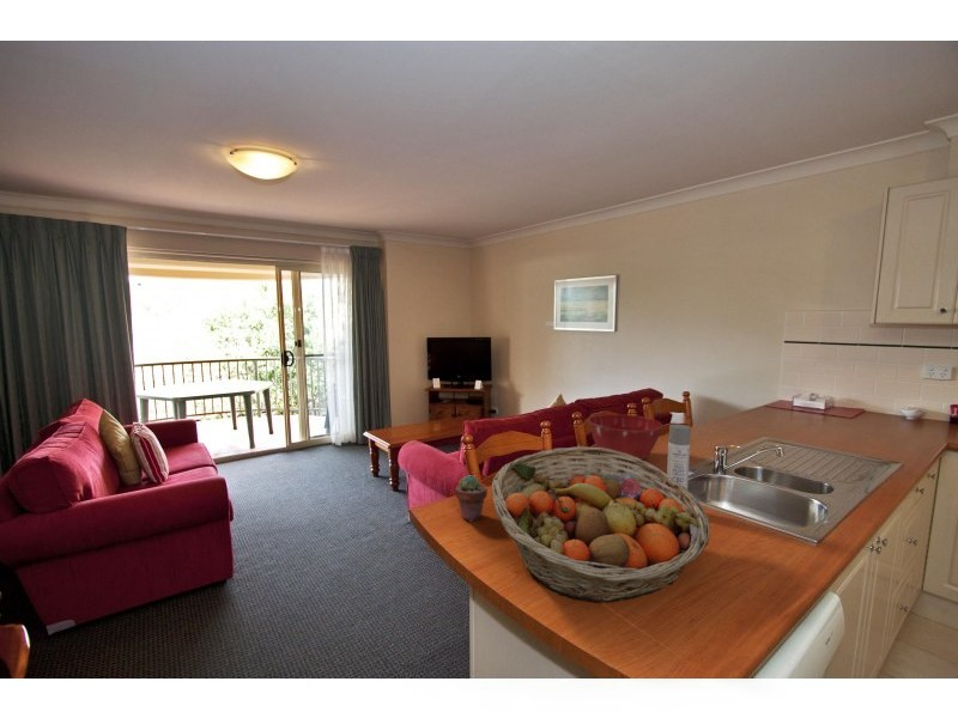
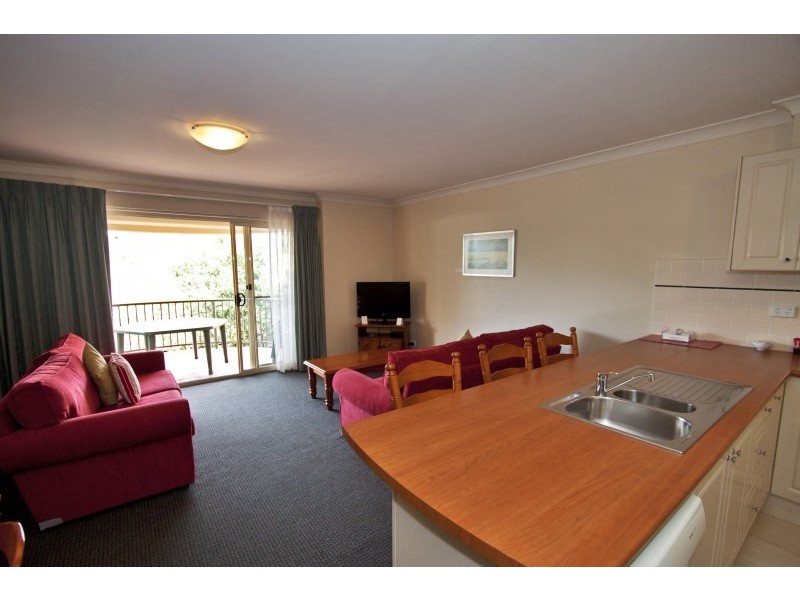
- potted succulent [454,474,489,523]
- spray bottle [666,424,691,489]
- mixing bowl [587,413,663,462]
- fruit basket [491,445,711,604]
